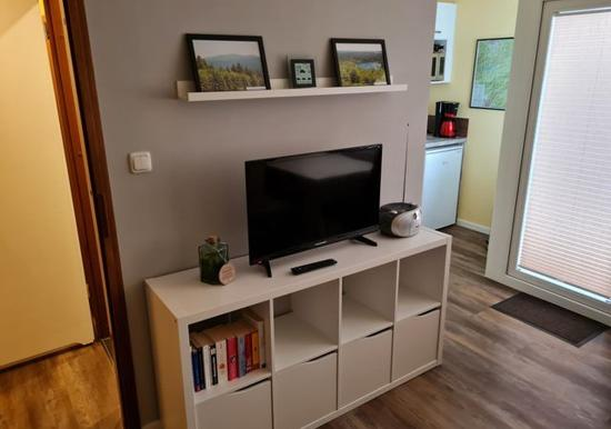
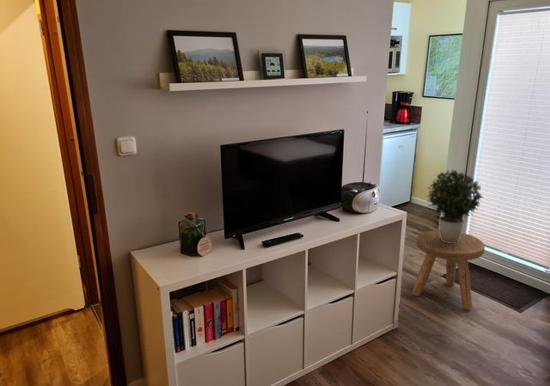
+ potted plant [425,168,484,243]
+ stool [411,229,486,310]
